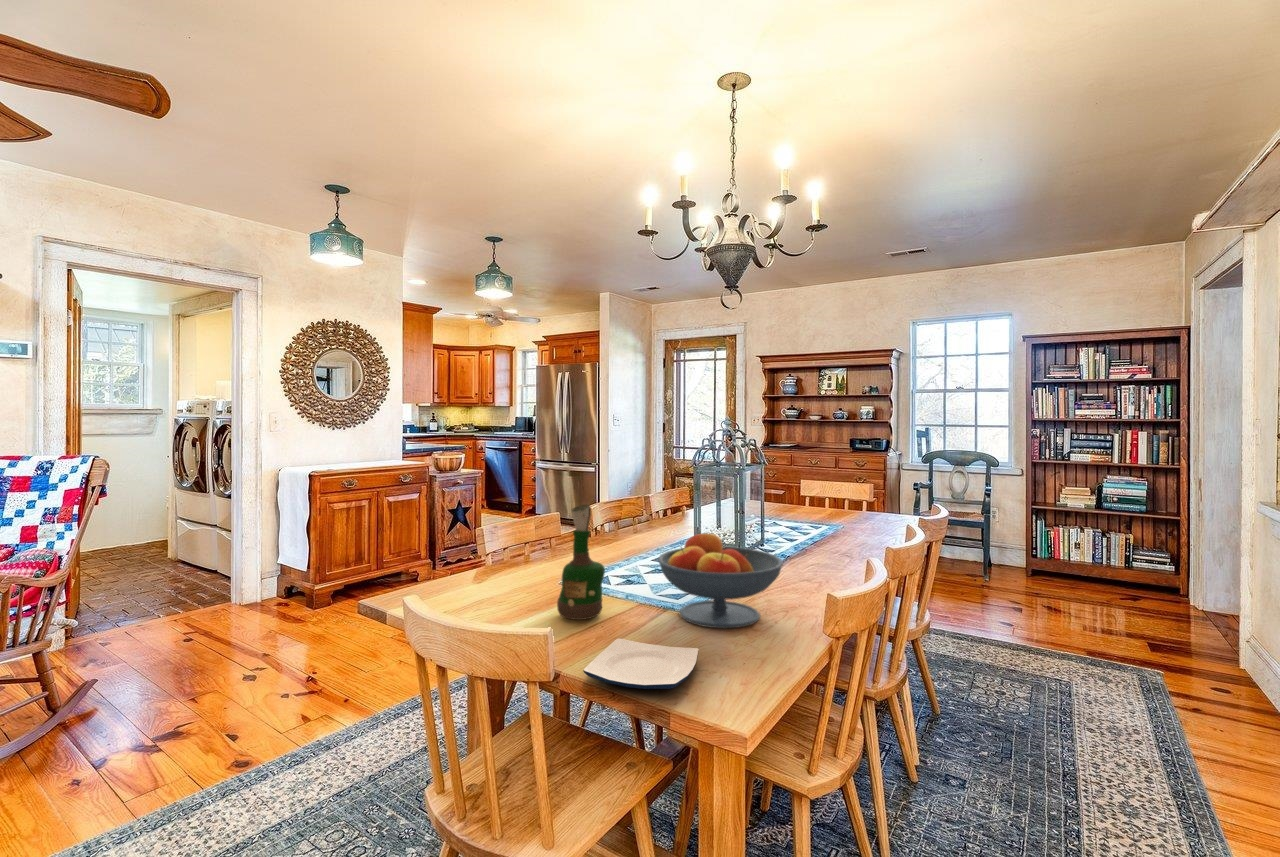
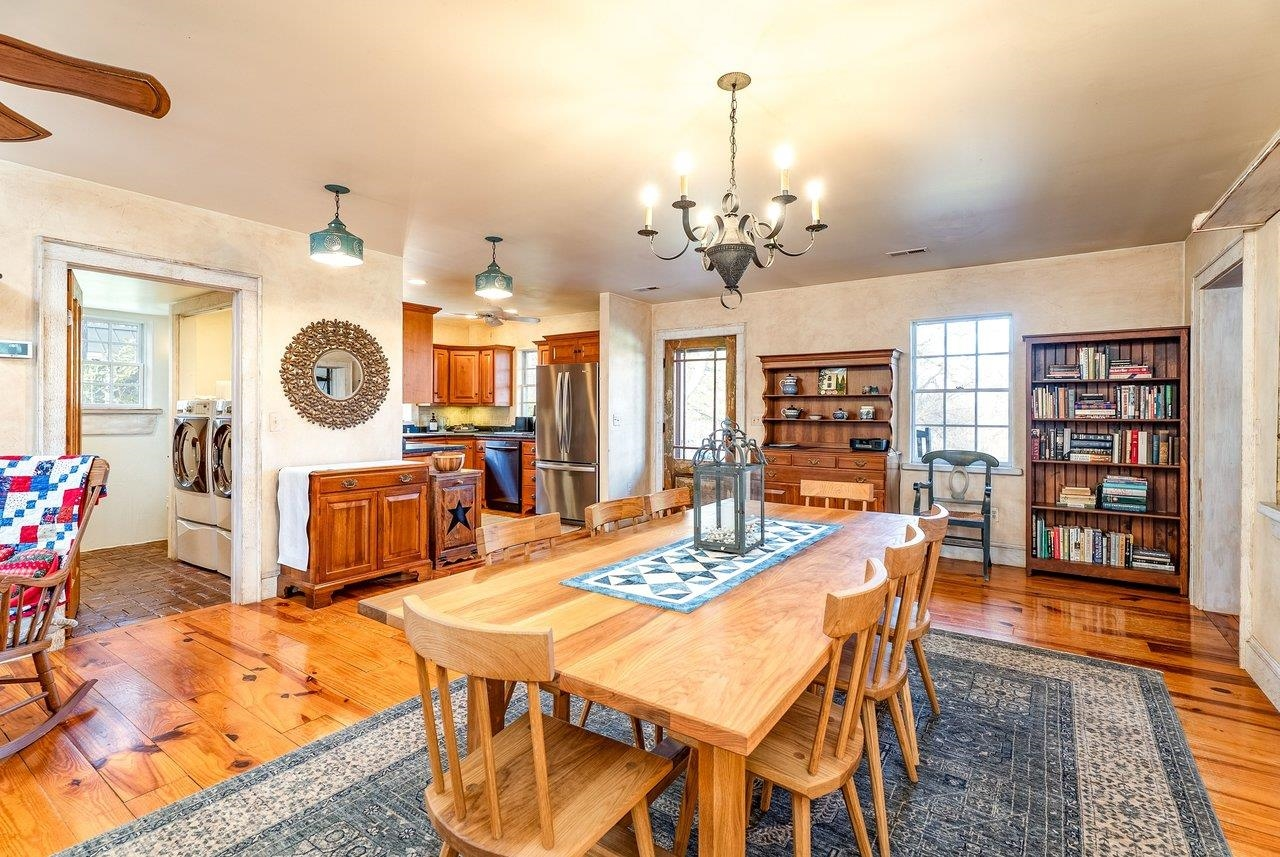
- fruit bowl [657,530,784,629]
- plate [582,637,700,690]
- grog bottle [556,504,606,621]
